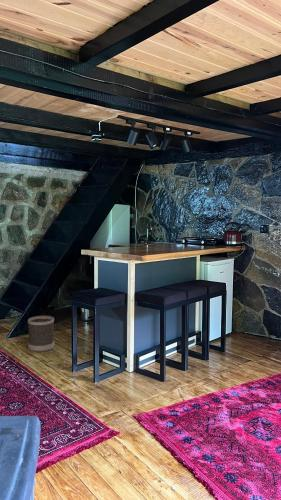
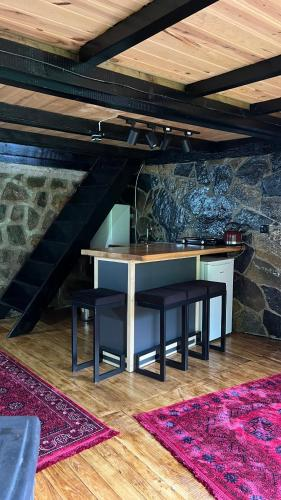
- wastebasket [27,315,55,353]
